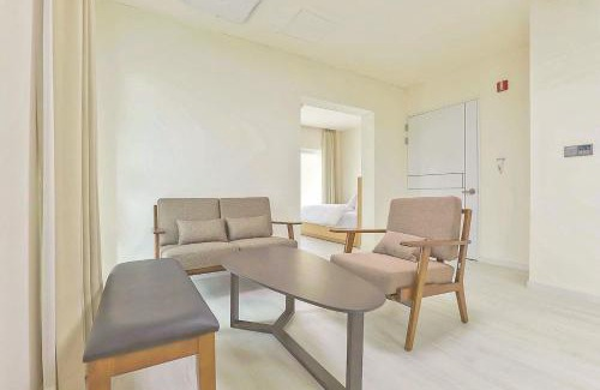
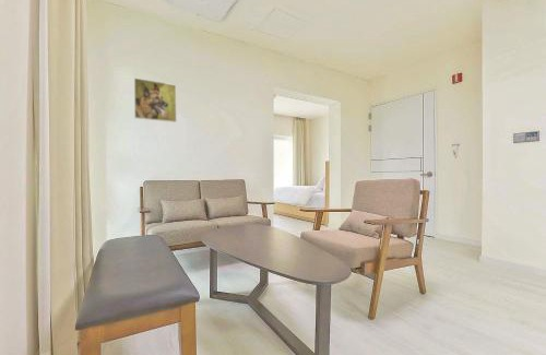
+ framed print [133,78,177,123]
